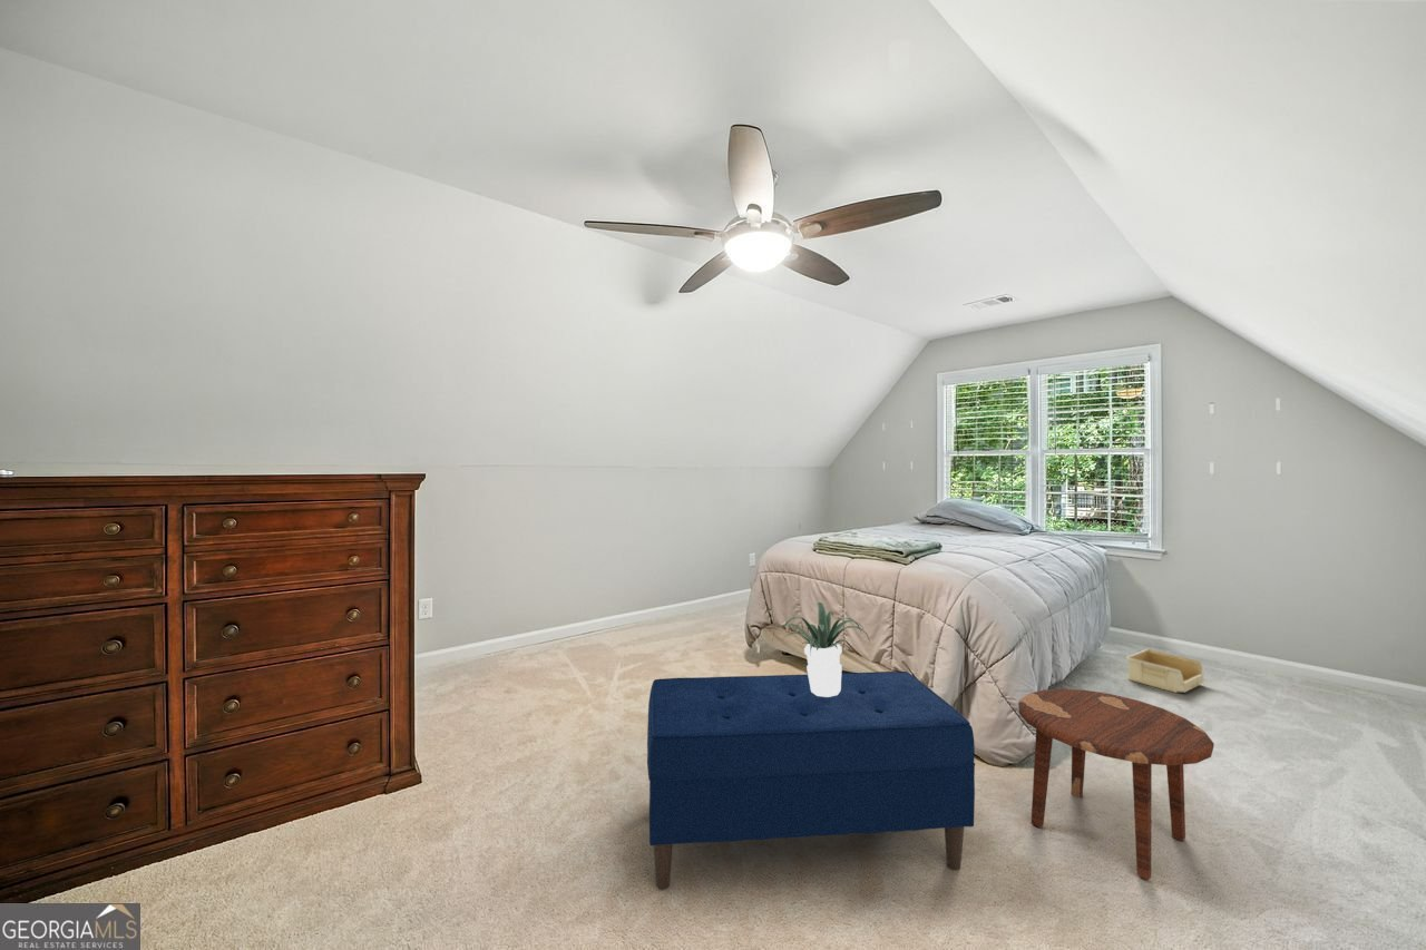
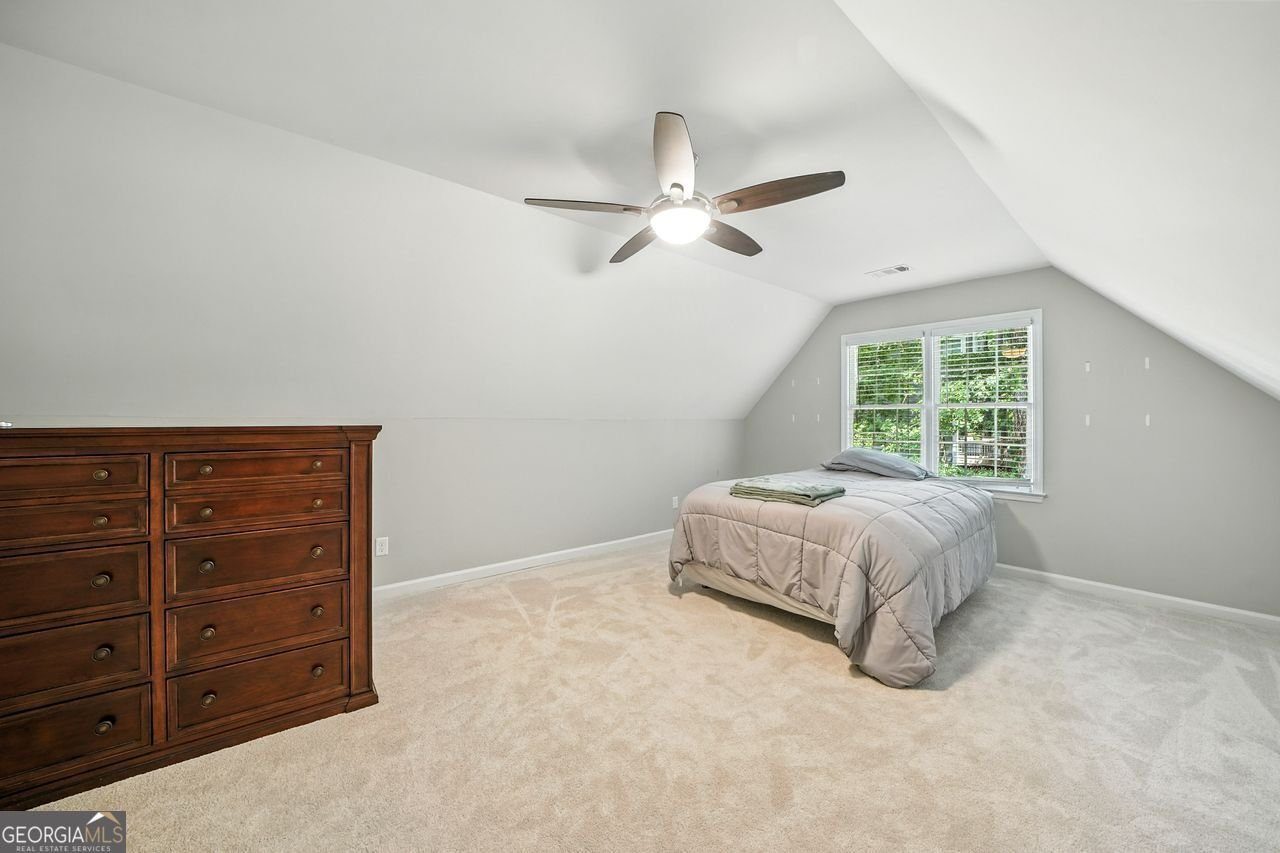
- bench [646,670,976,890]
- storage bin [1125,648,1204,694]
- side table [1017,687,1215,881]
- potted plant [771,601,871,697]
